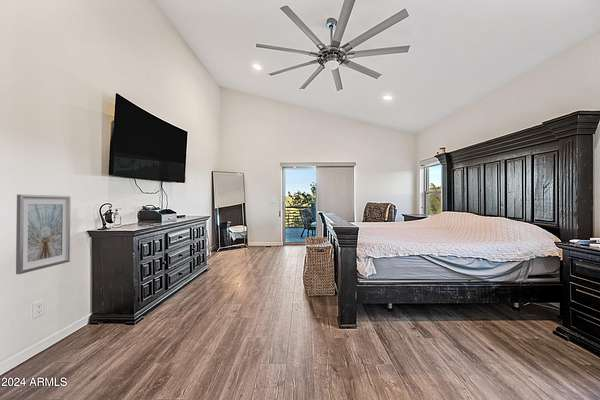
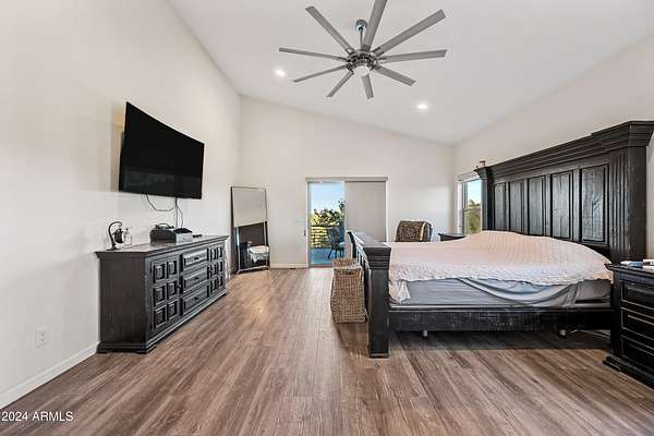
- picture frame [15,194,72,275]
